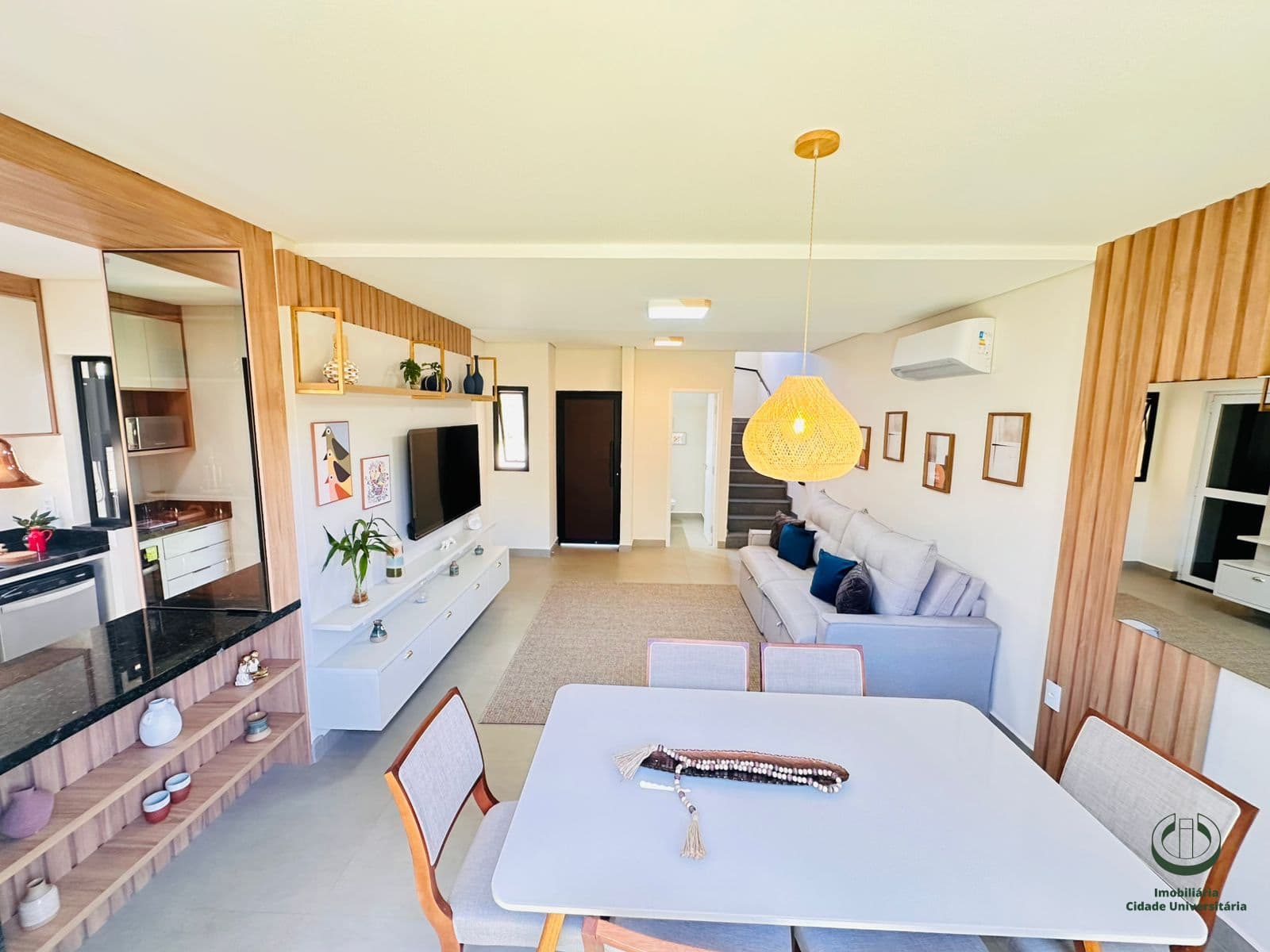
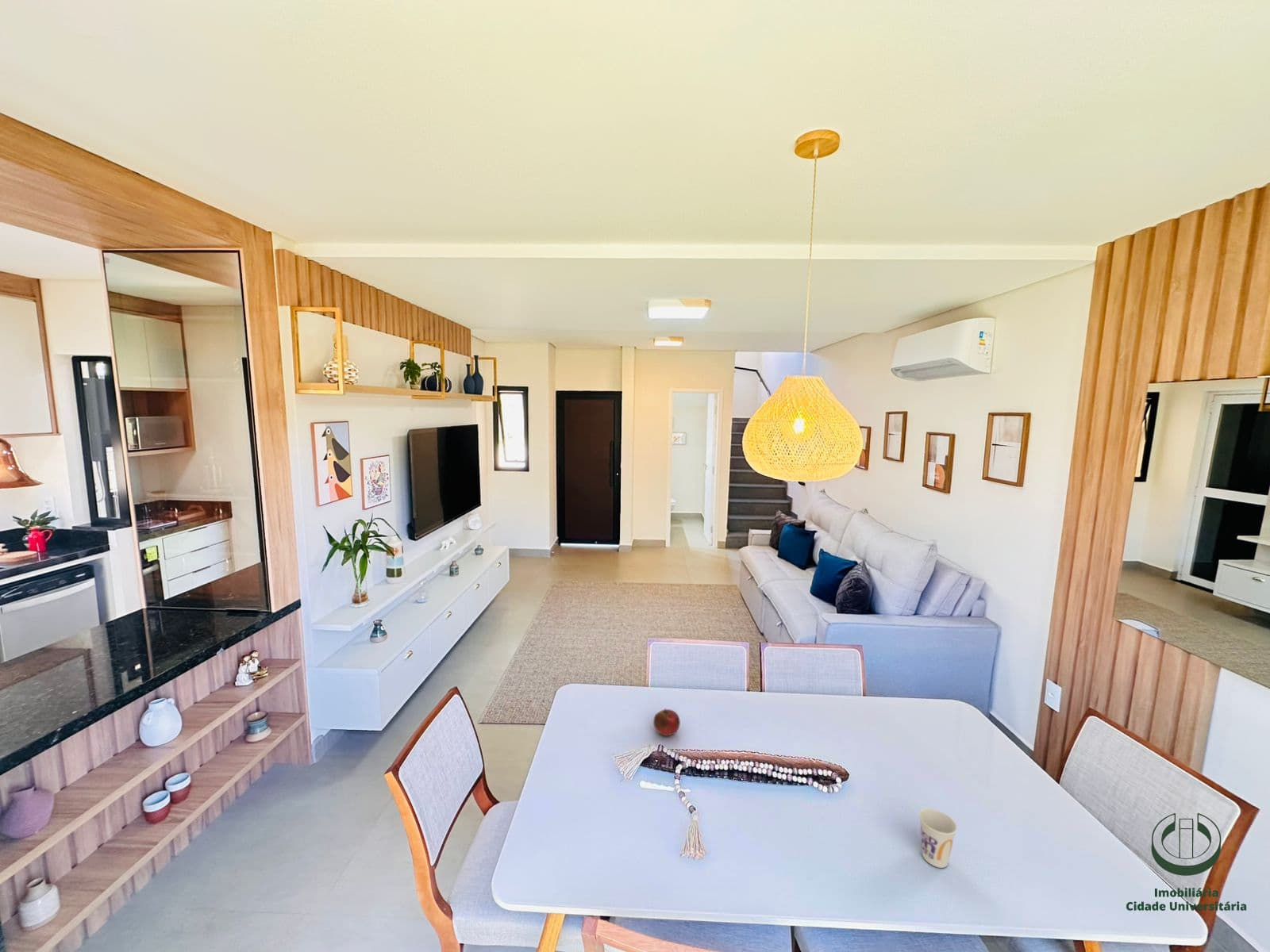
+ cup [918,808,958,869]
+ fruit [652,708,681,736]
